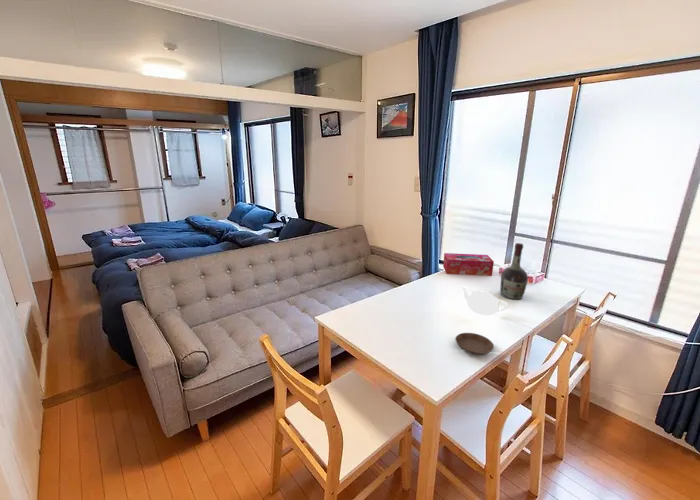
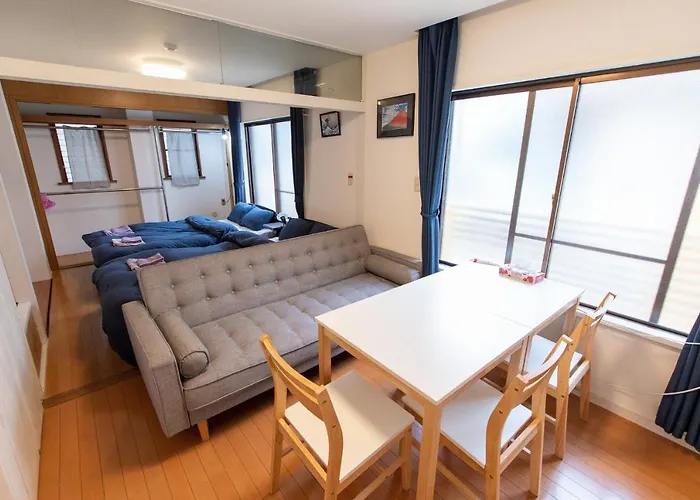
- cognac bottle [499,242,529,300]
- tissue box [442,252,495,277]
- saucer [454,332,495,356]
- teapot [459,285,509,317]
